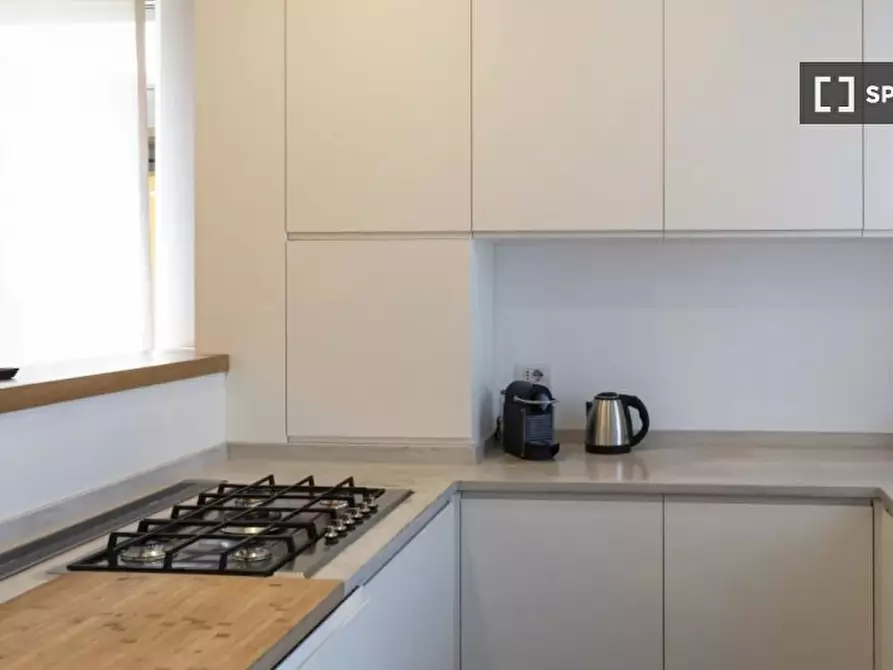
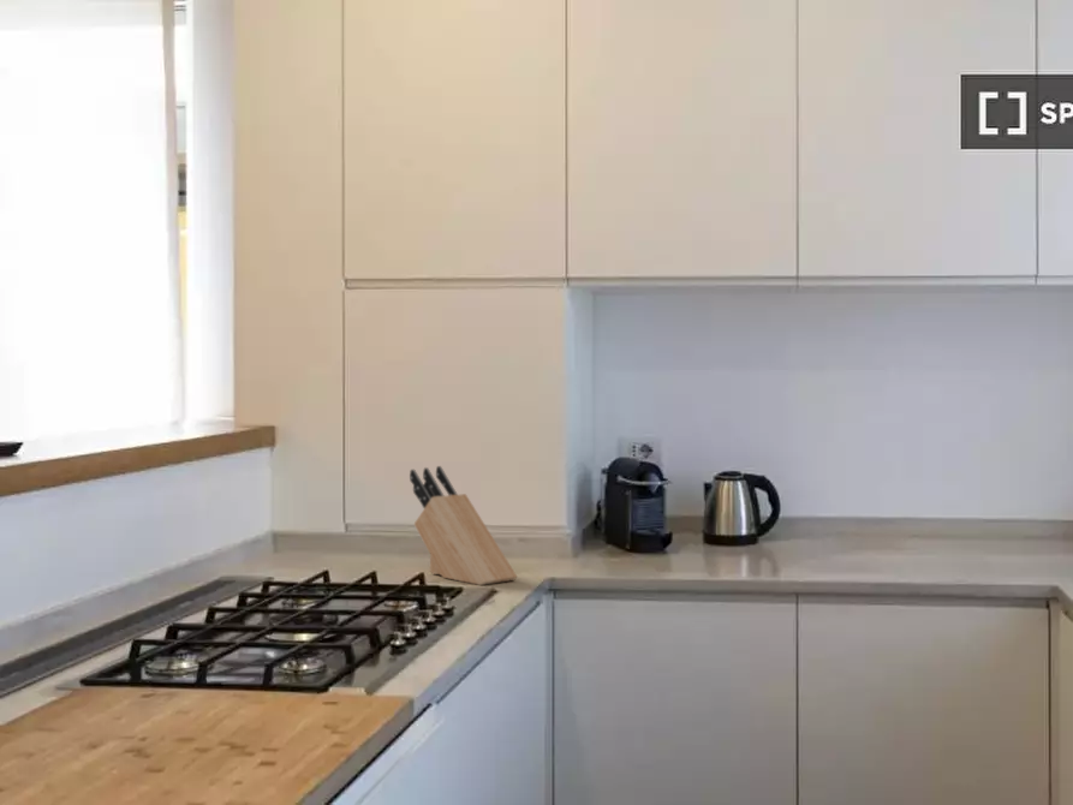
+ knife block [409,465,518,586]
